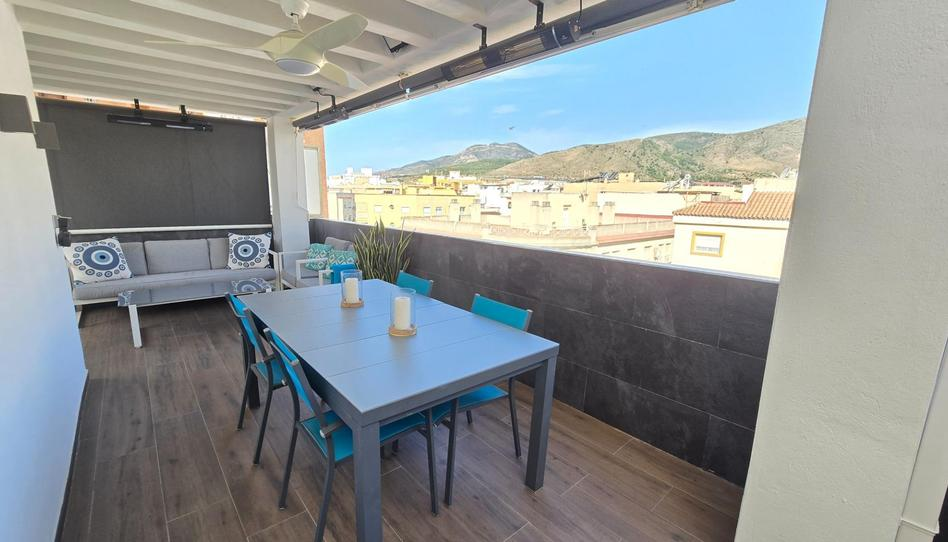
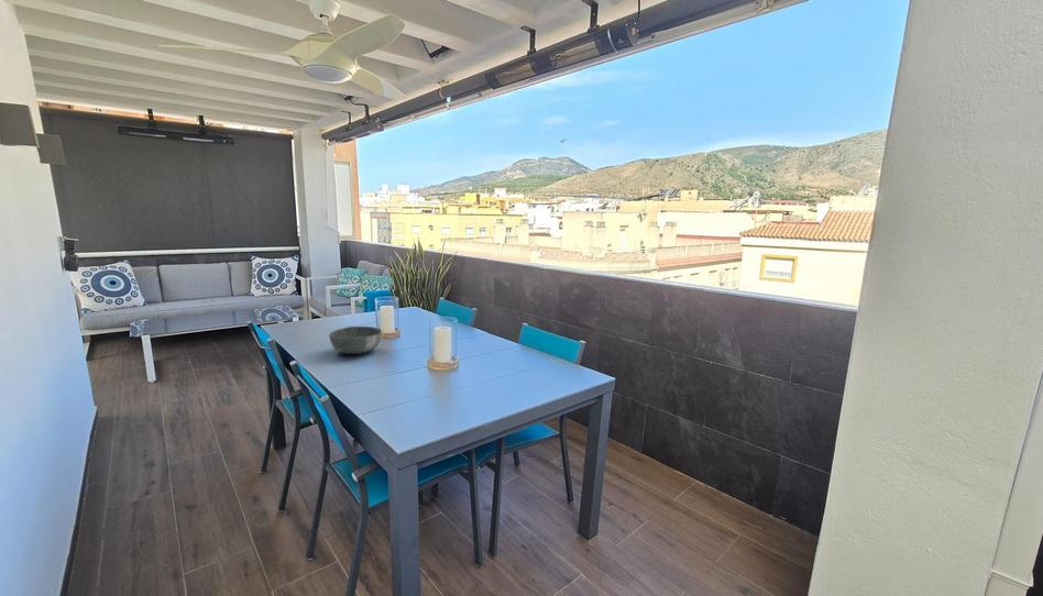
+ bowl [328,325,383,355]
